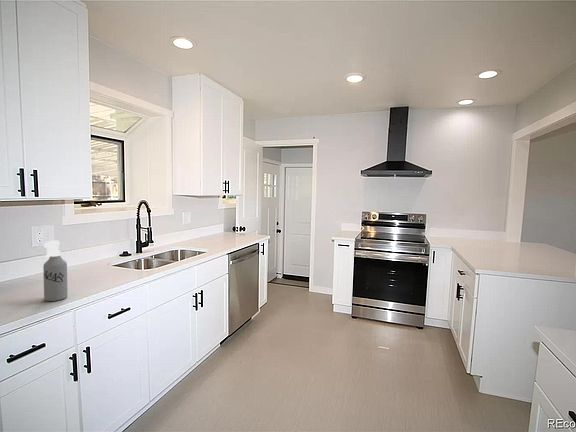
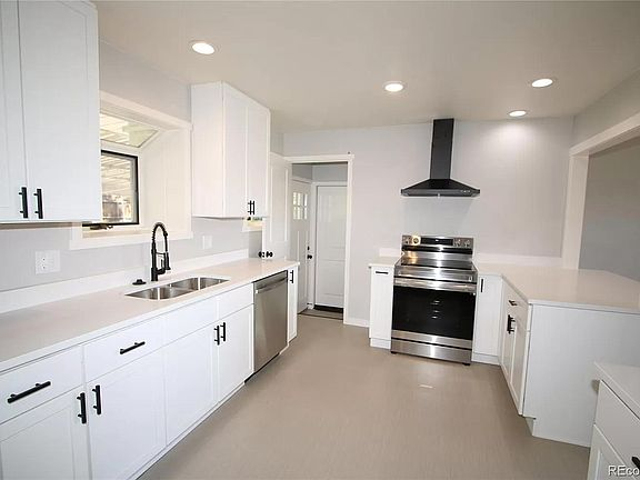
- spray bottle [42,239,69,302]
